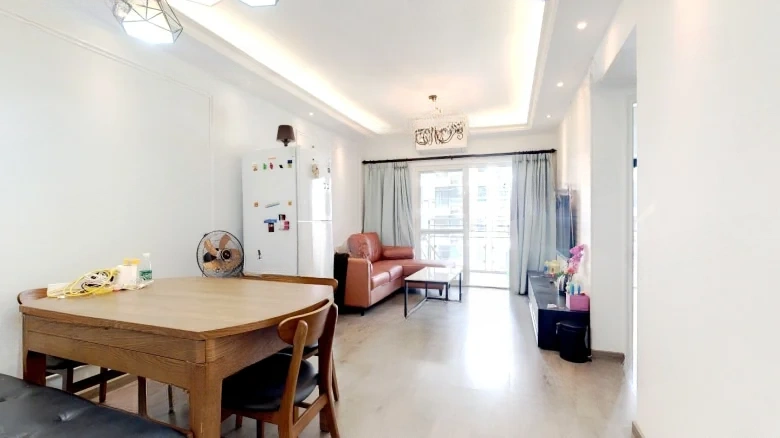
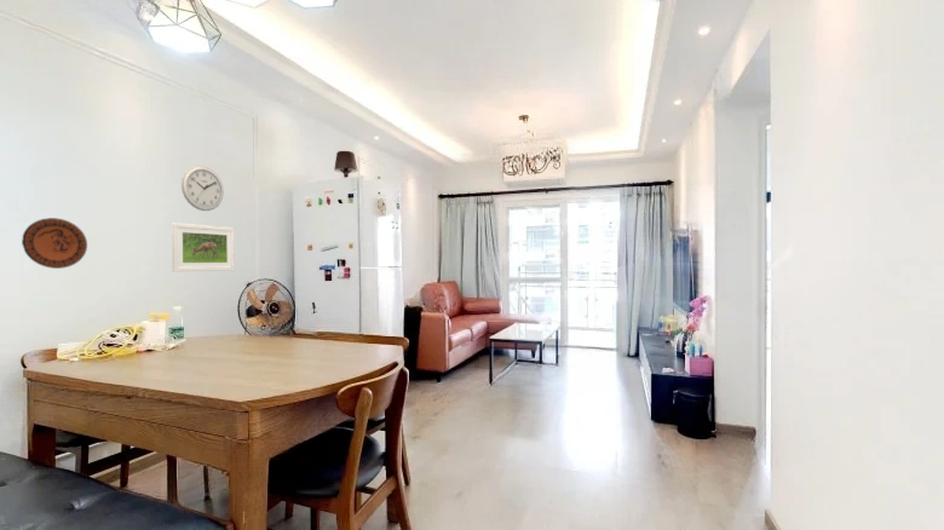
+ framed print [171,221,236,273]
+ wall clock [180,165,225,212]
+ decorative plate [21,217,88,270]
